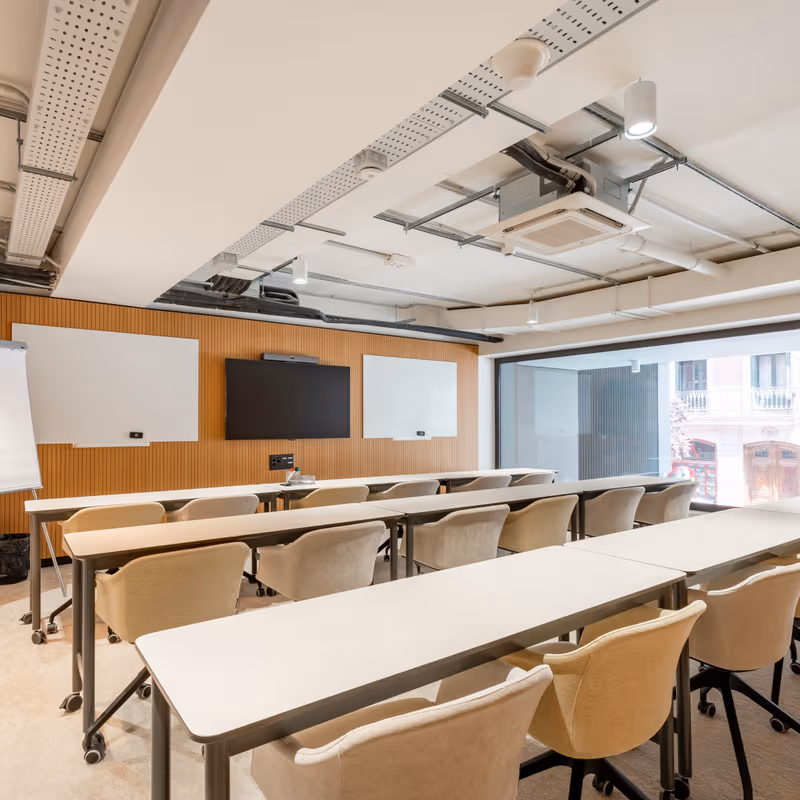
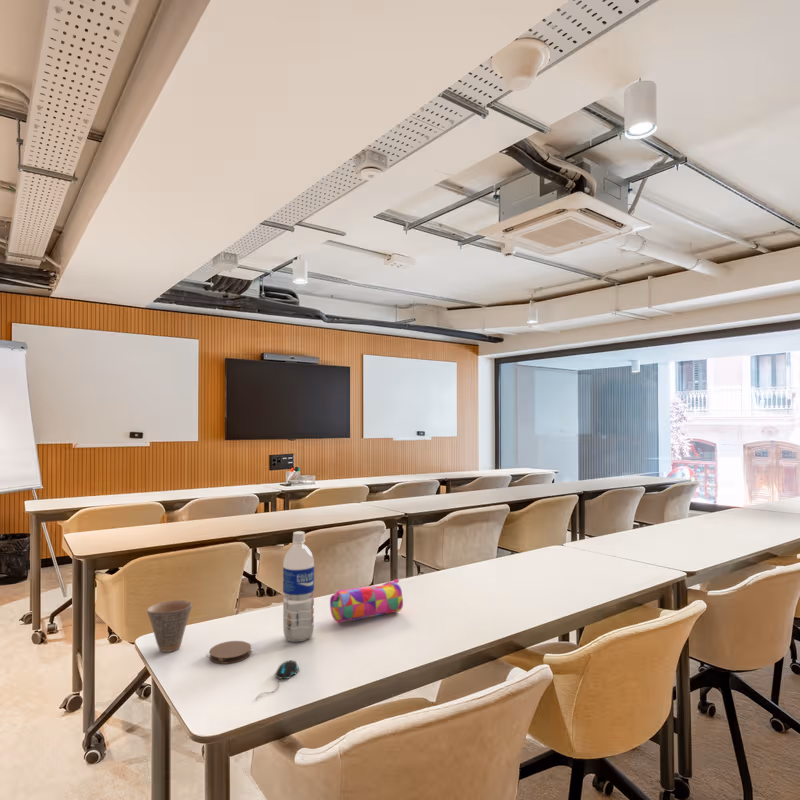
+ mouse [255,660,300,701]
+ cup [146,599,193,653]
+ coaster [208,640,252,665]
+ pencil case [329,578,404,624]
+ water bottle [282,530,315,643]
